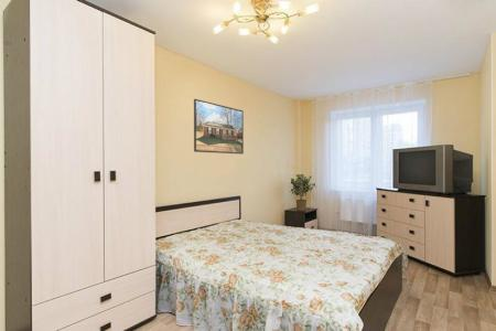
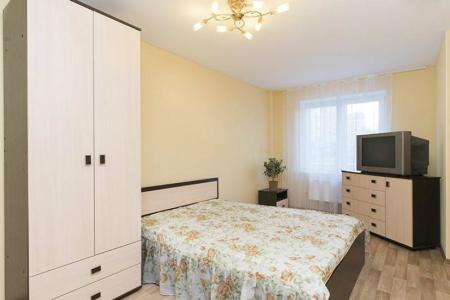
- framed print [193,98,245,154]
